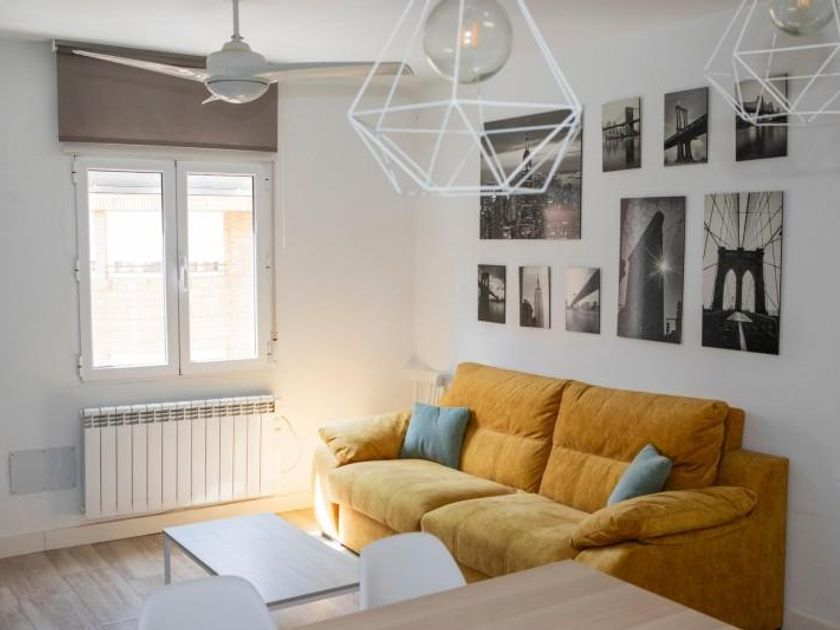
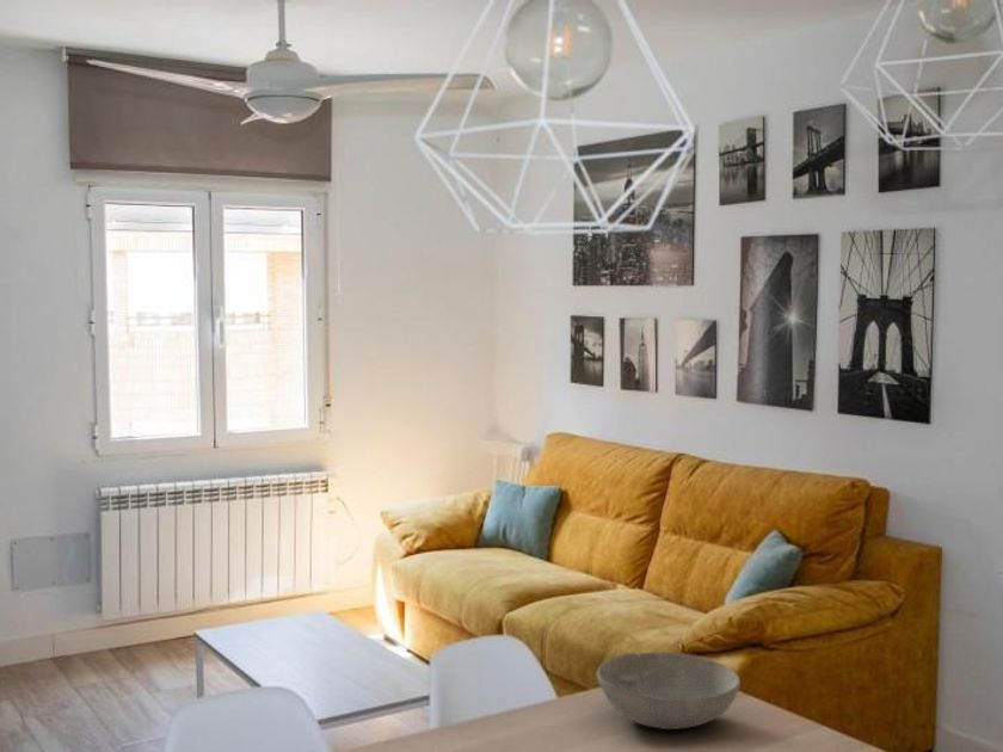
+ bowl [596,651,742,731]
